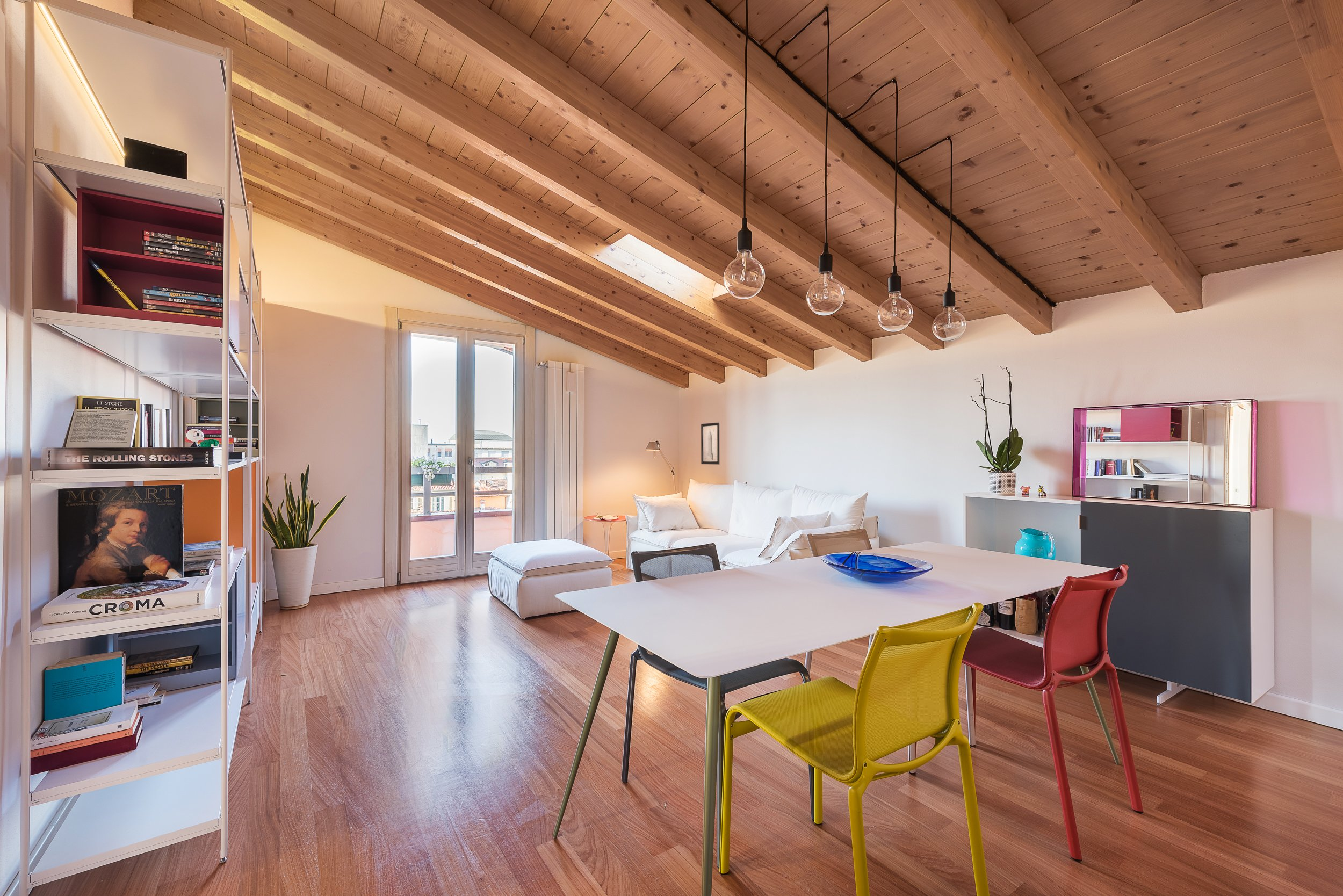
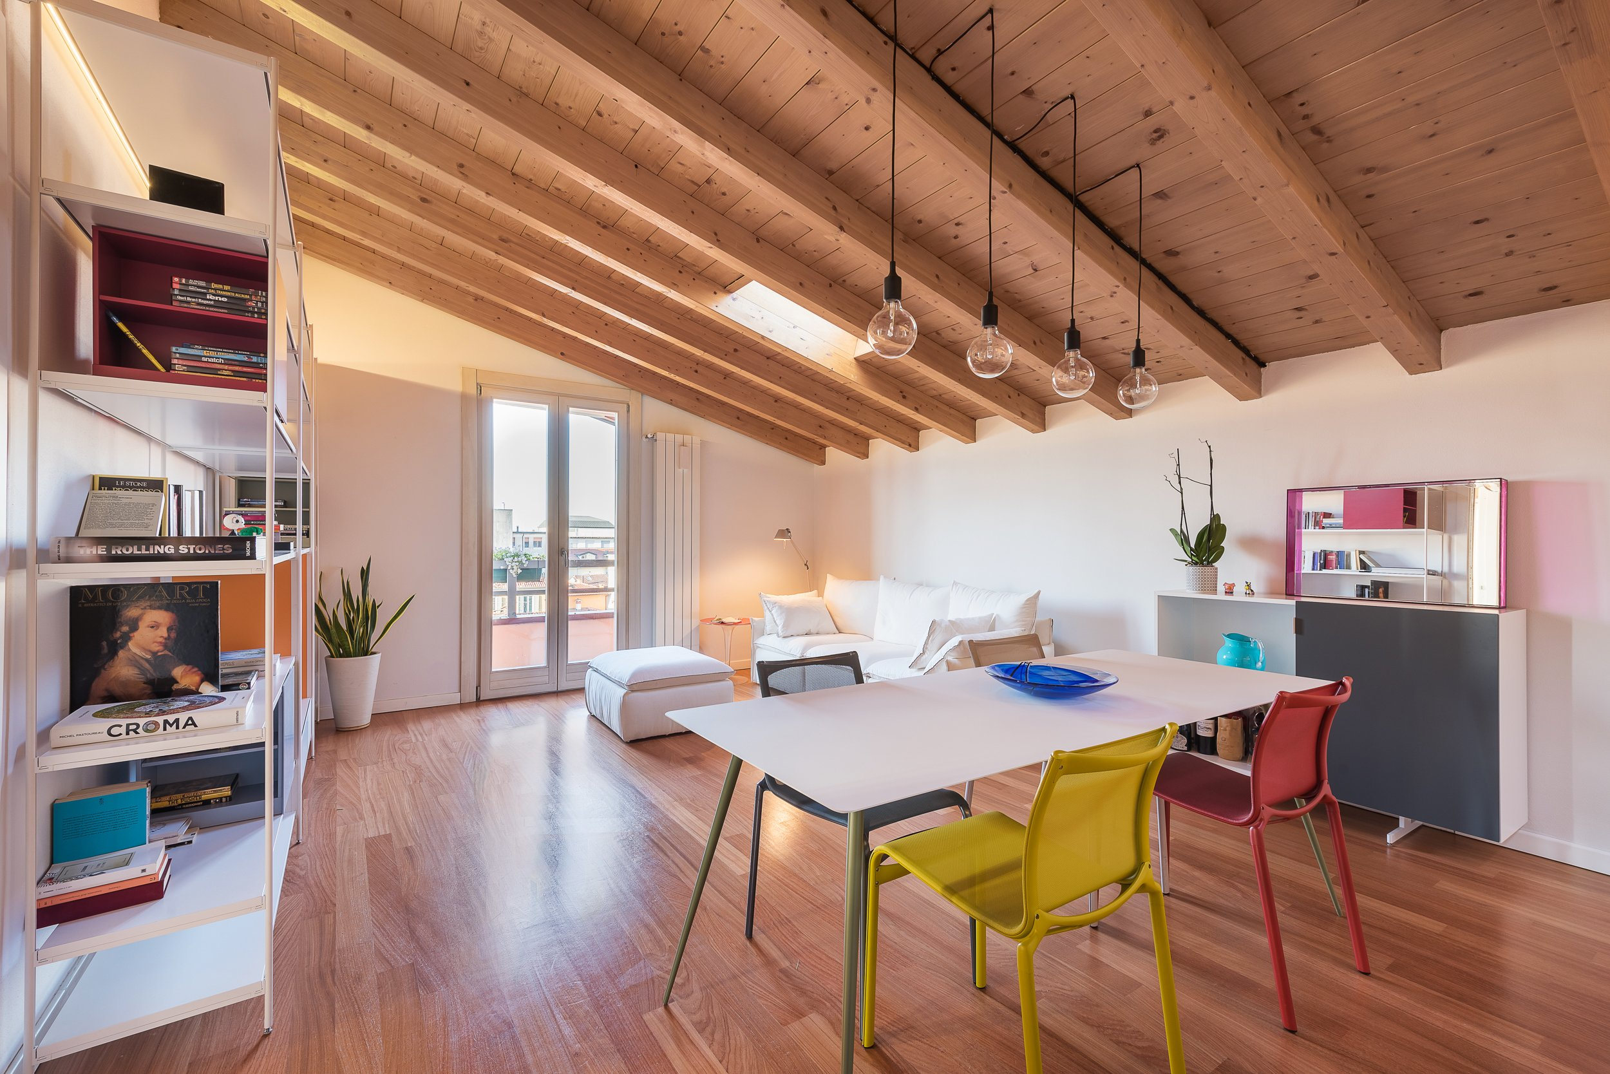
- wall art [701,422,720,465]
